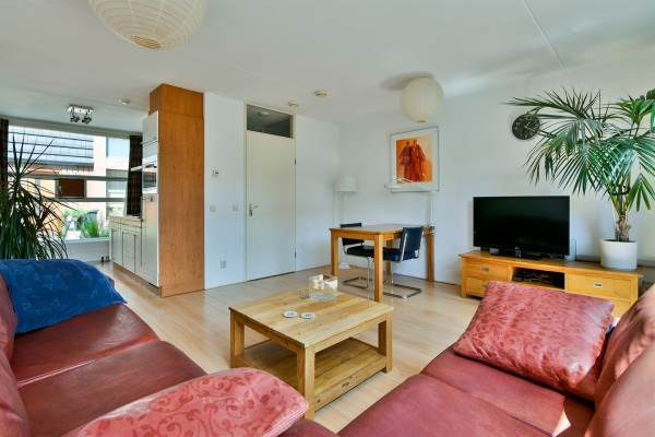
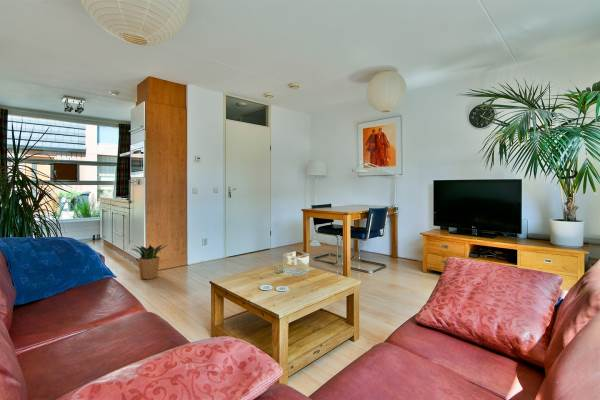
+ potted plant [132,243,169,280]
